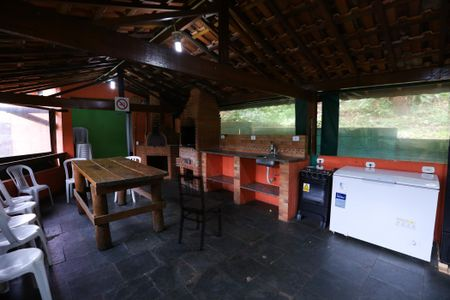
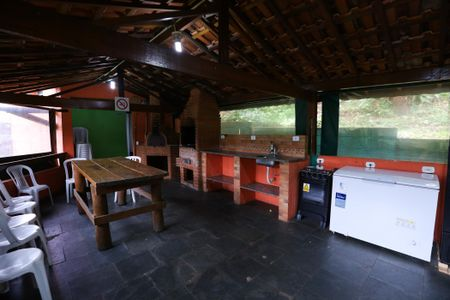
- dining chair [176,172,223,251]
